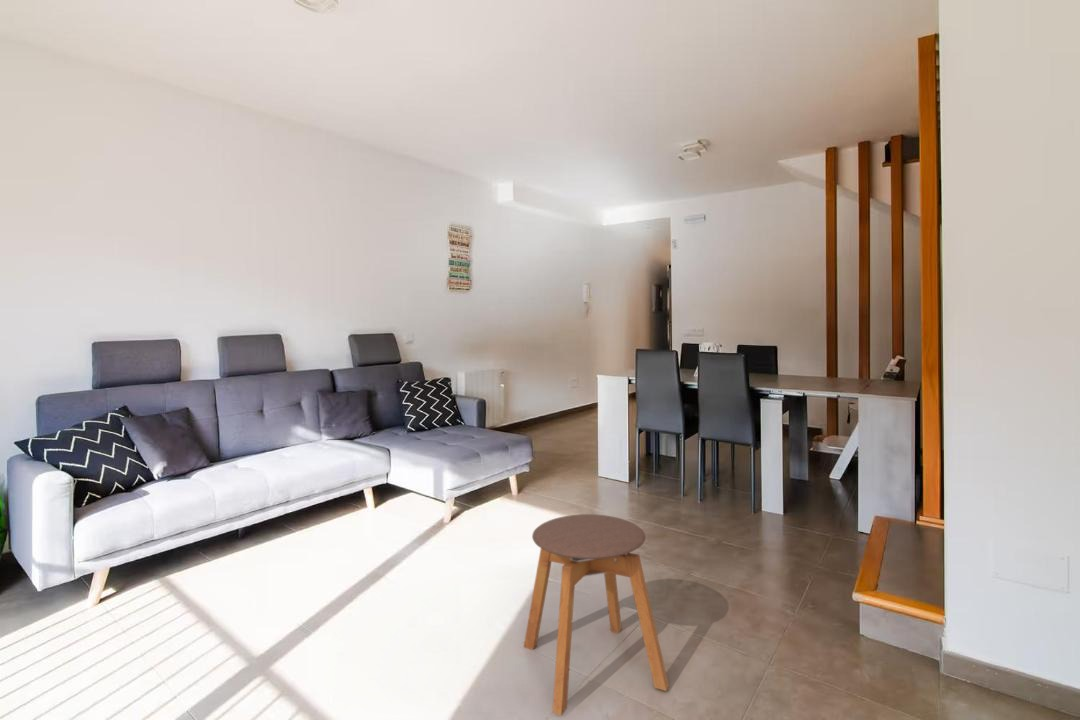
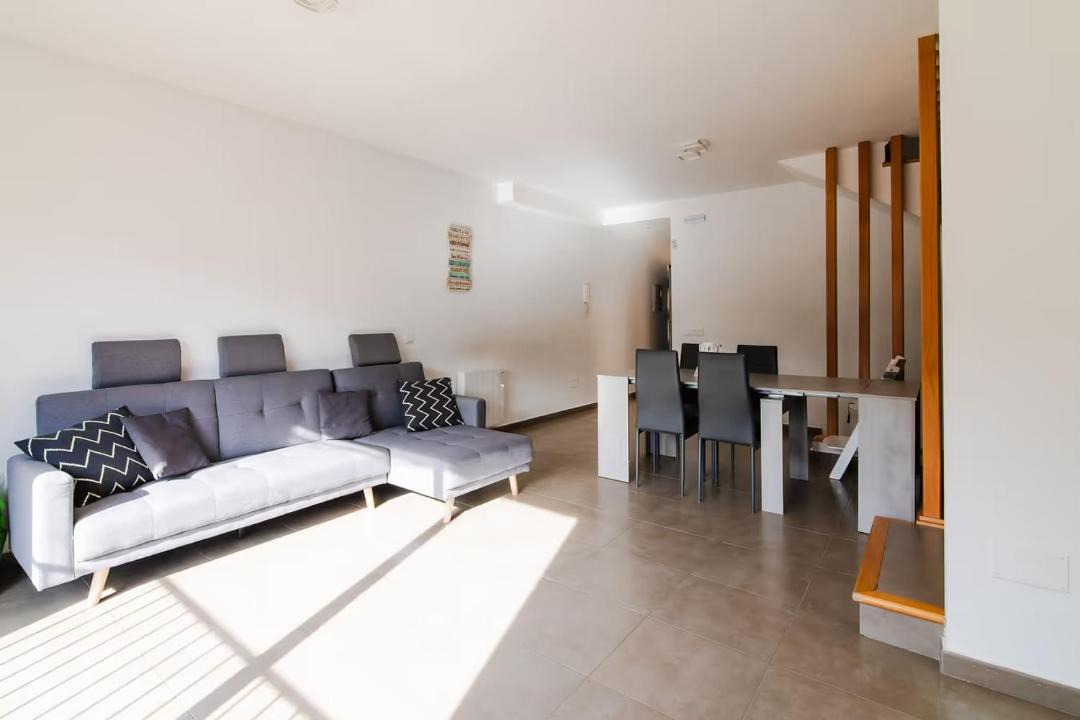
- stool [523,513,670,717]
